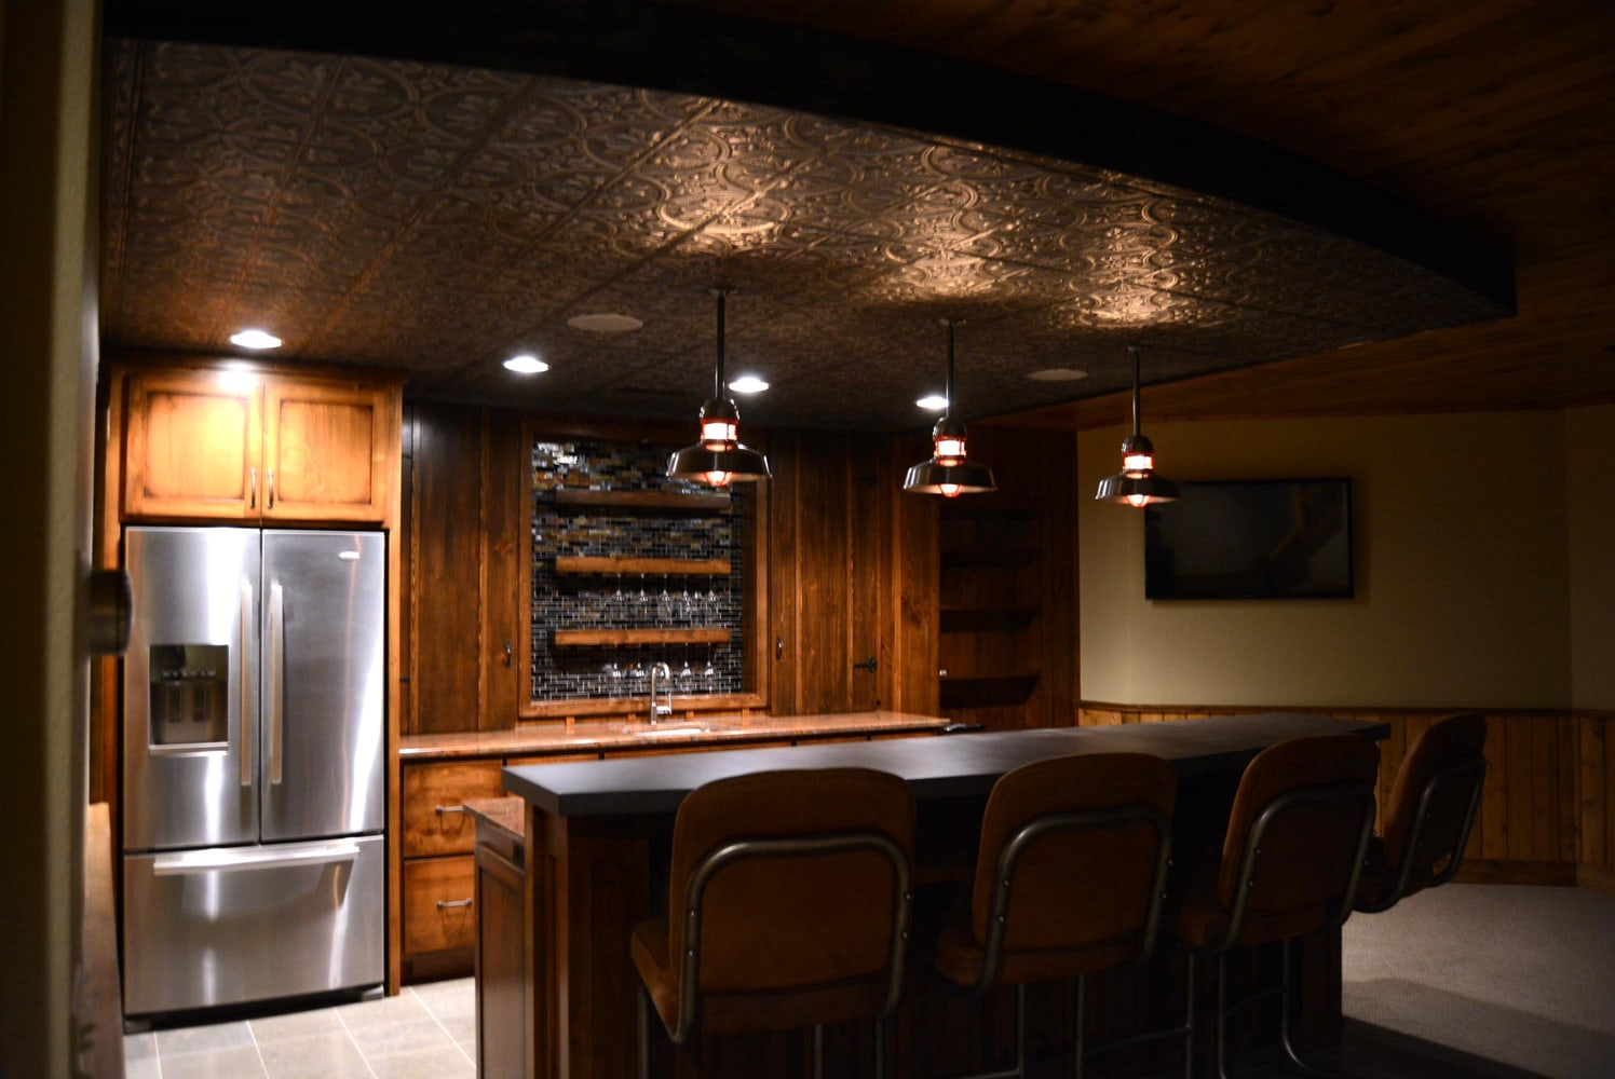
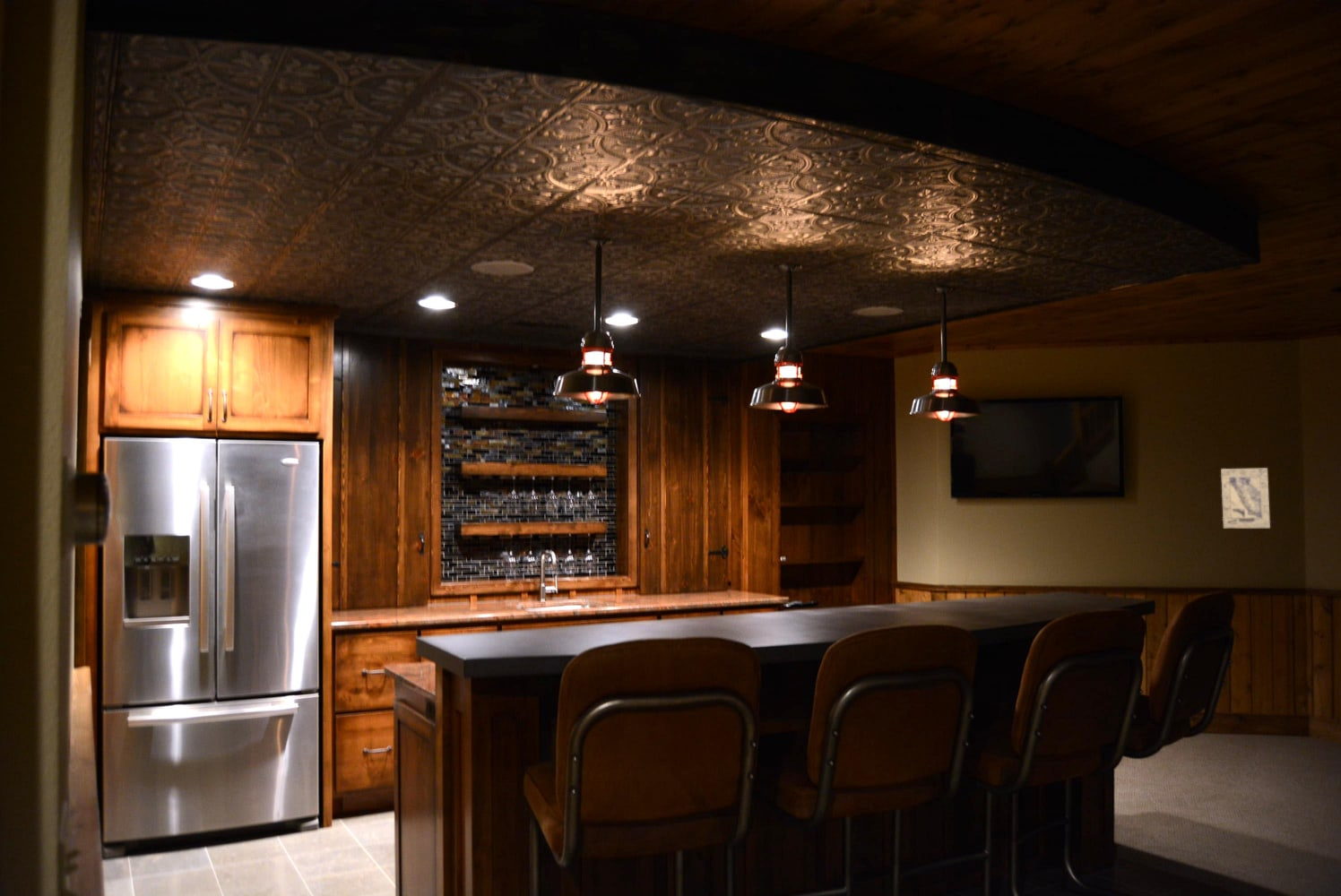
+ wall art [1220,467,1271,529]
